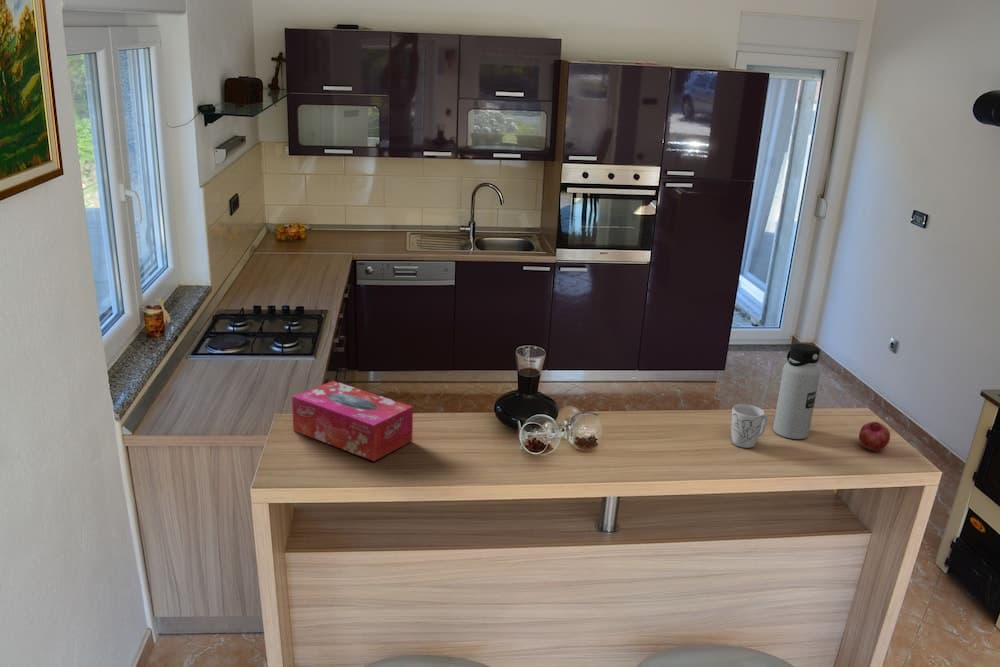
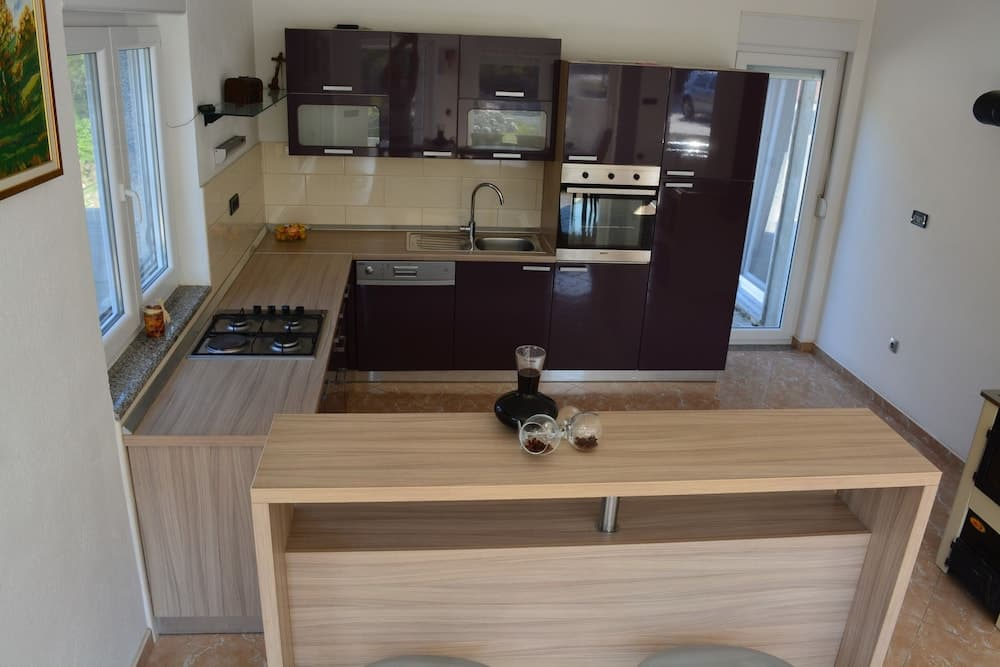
- tissue box [291,380,414,462]
- mug [730,403,769,449]
- fruit [858,421,891,452]
- water bottle [772,342,821,440]
